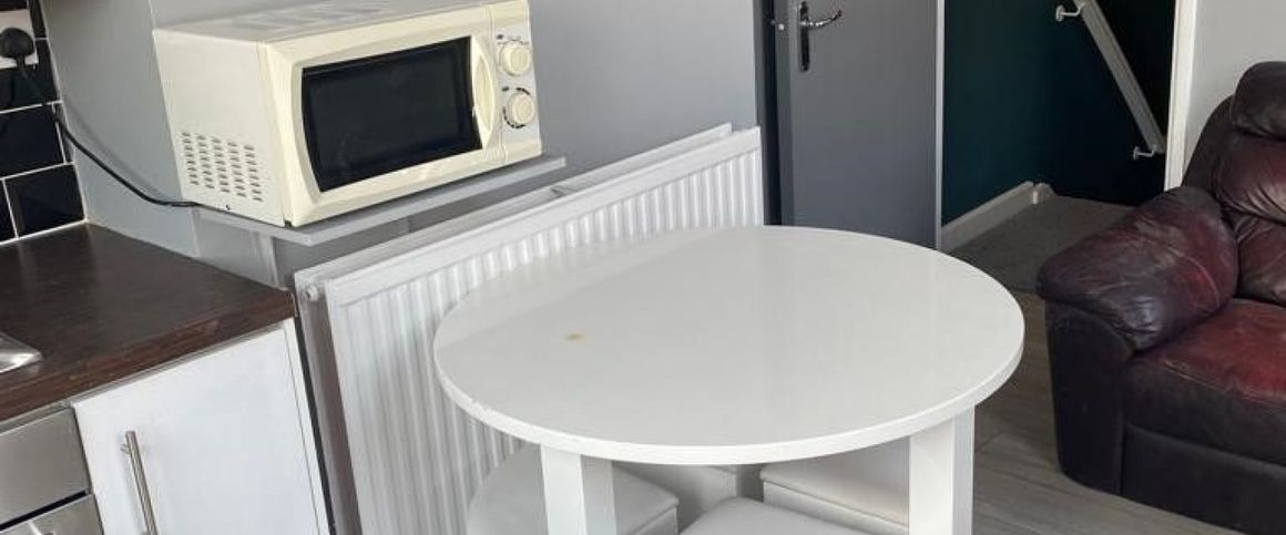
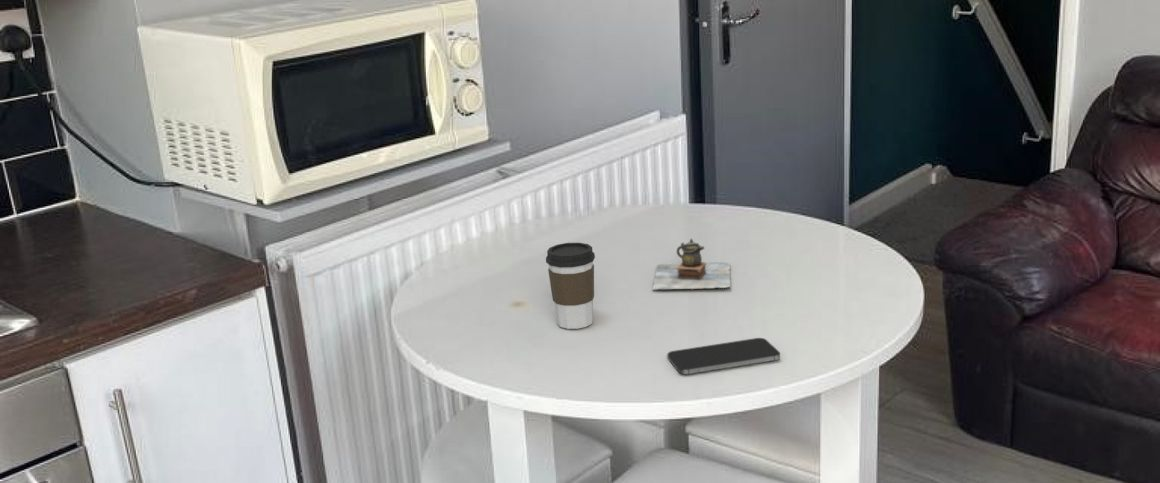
+ smartphone [667,337,781,375]
+ teapot [652,238,731,291]
+ coffee cup [545,242,596,330]
